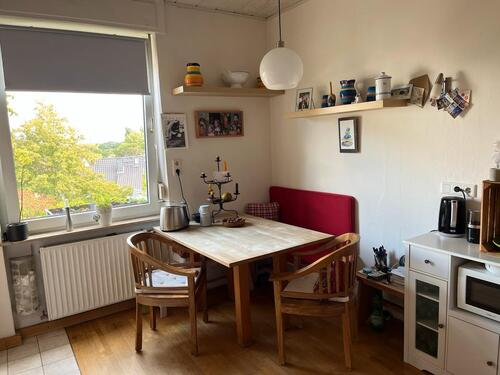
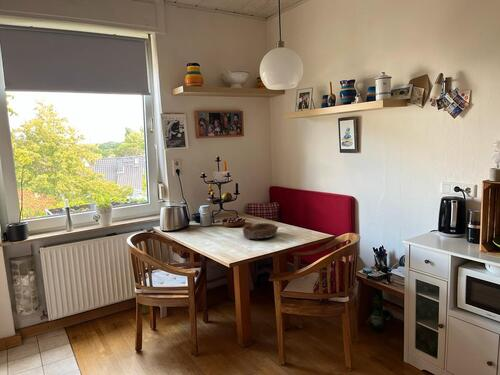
+ bowl [242,222,279,240]
